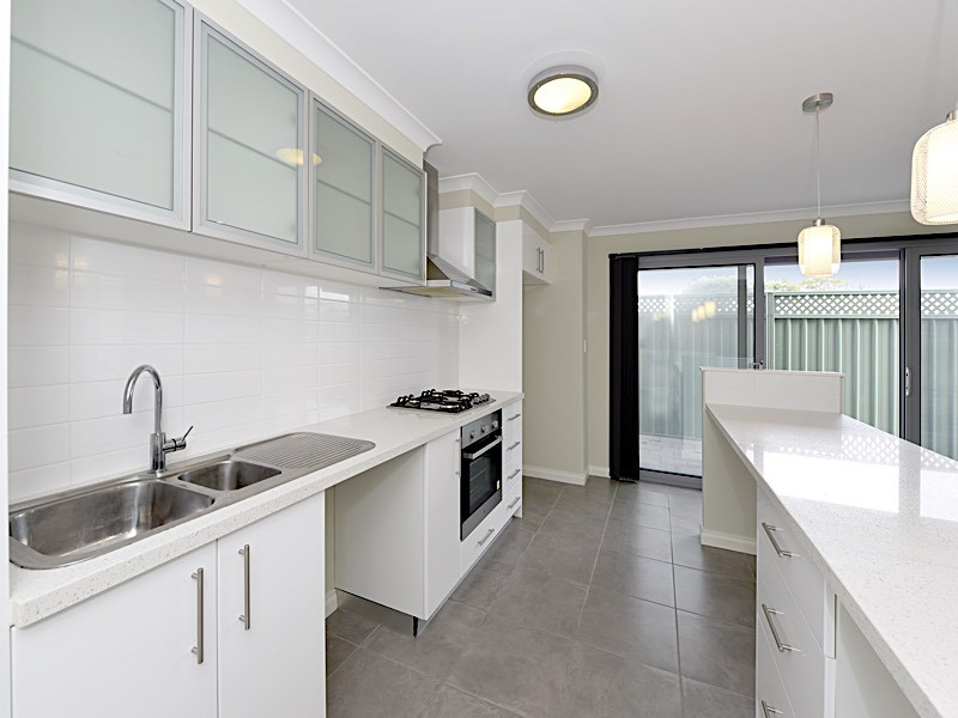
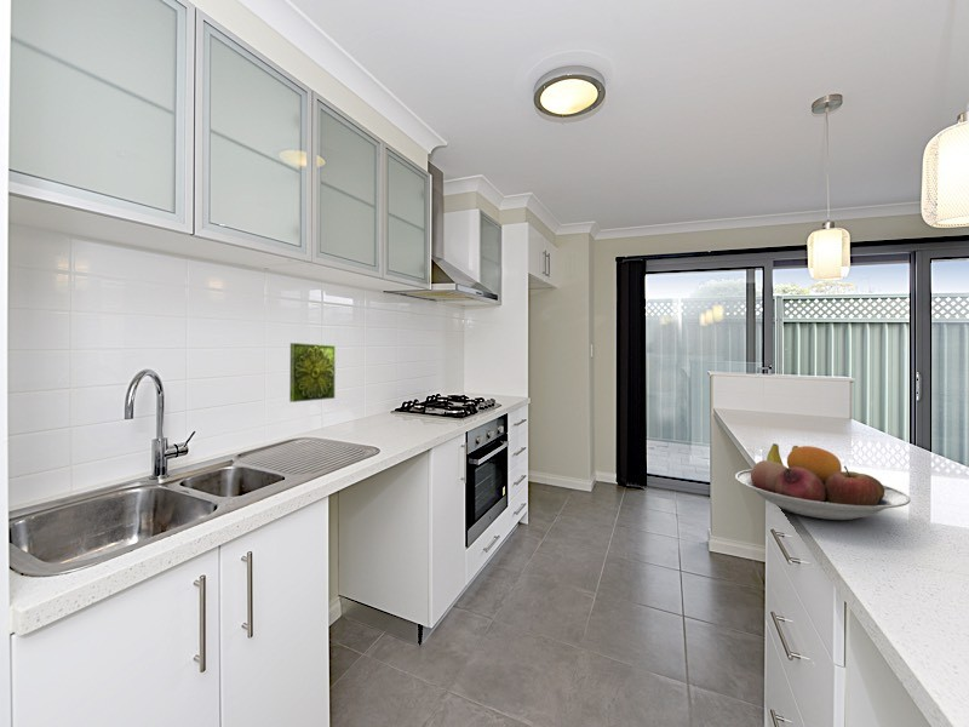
+ decorative tile [288,342,337,403]
+ fruit bowl [734,442,912,521]
